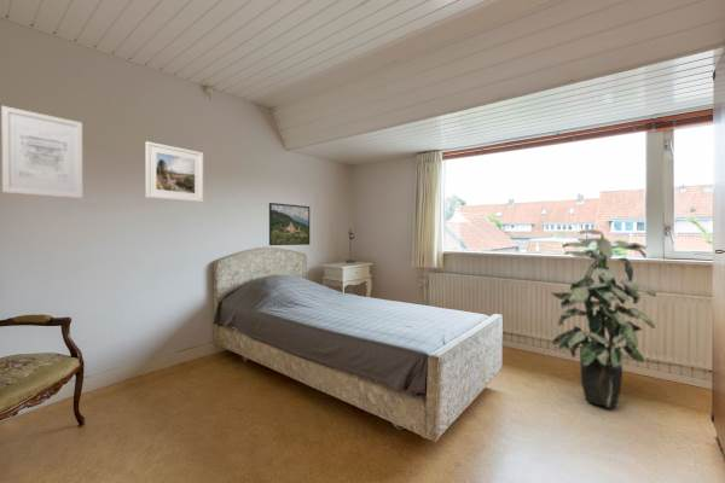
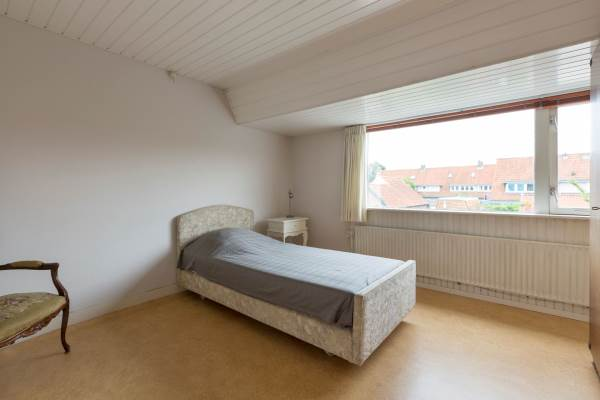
- indoor plant [550,228,657,409]
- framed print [144,140,204,203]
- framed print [268,202,311,246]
- wall art [0,105,83,199]
